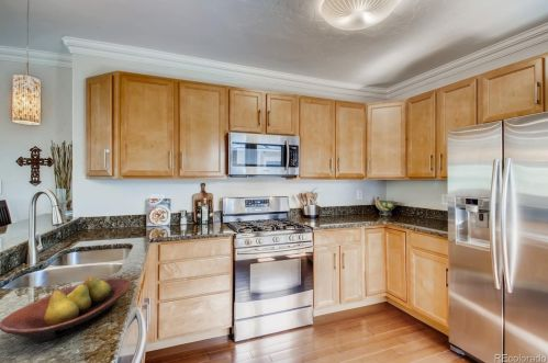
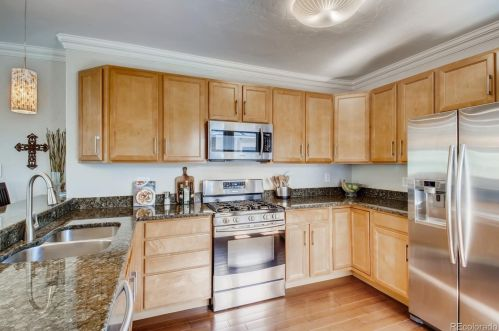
- fruit bowl [0,276,133,343]
